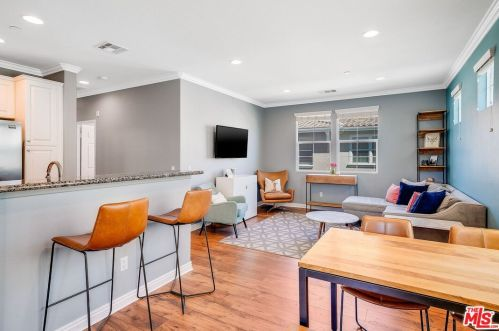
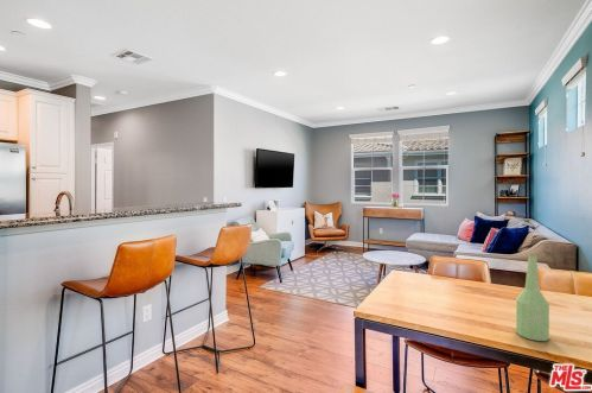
+ bottle [515,254,550,342]
